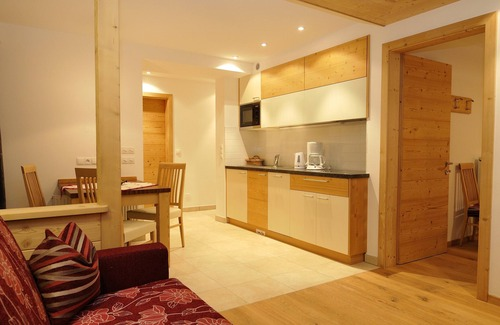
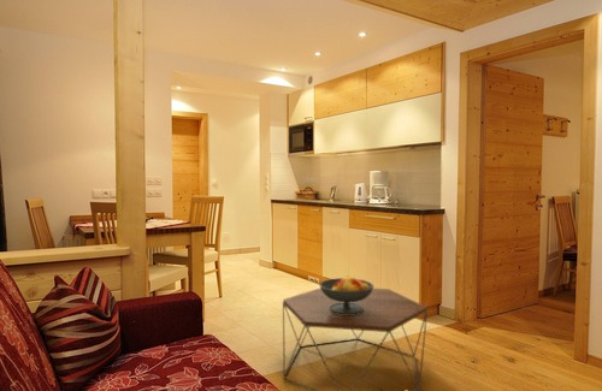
+ fruit bowl [319,274,374,314]
+ coffee table [282,288,429,391]
